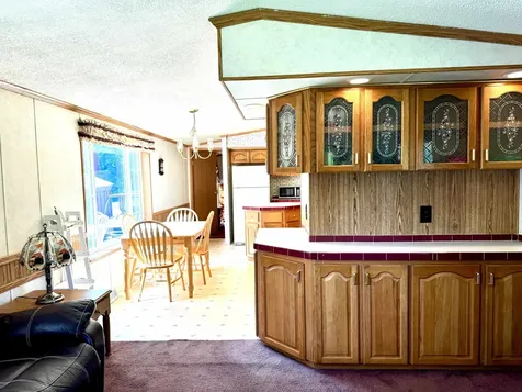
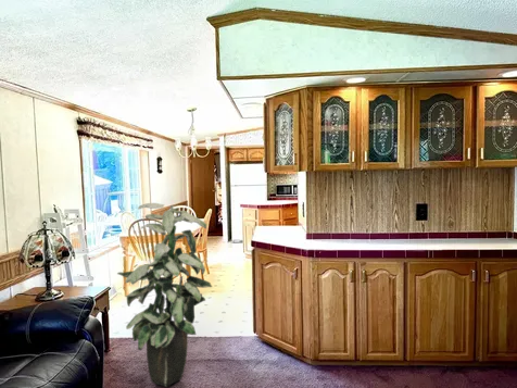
+ indoor plant [116,202,213,388]
